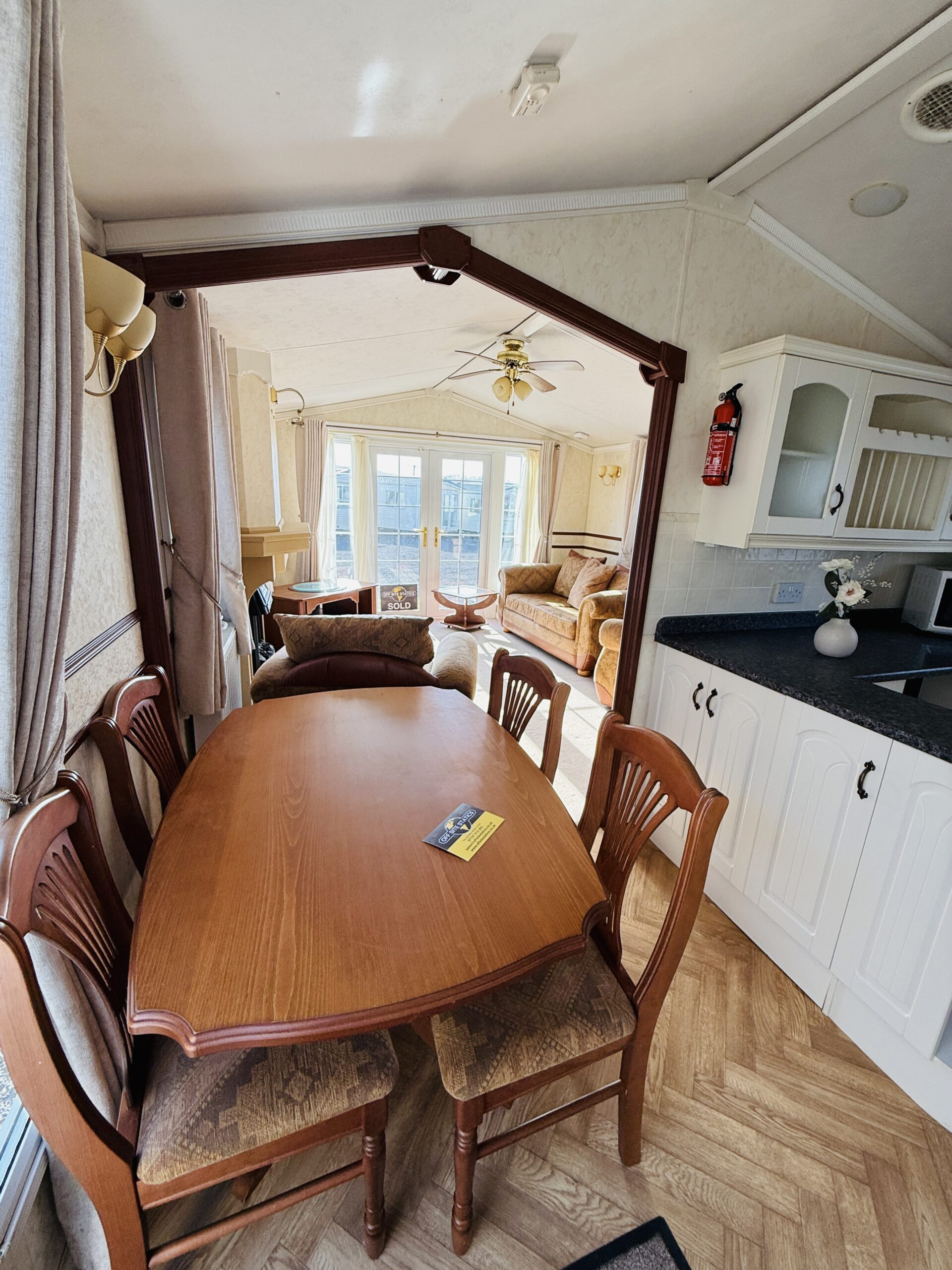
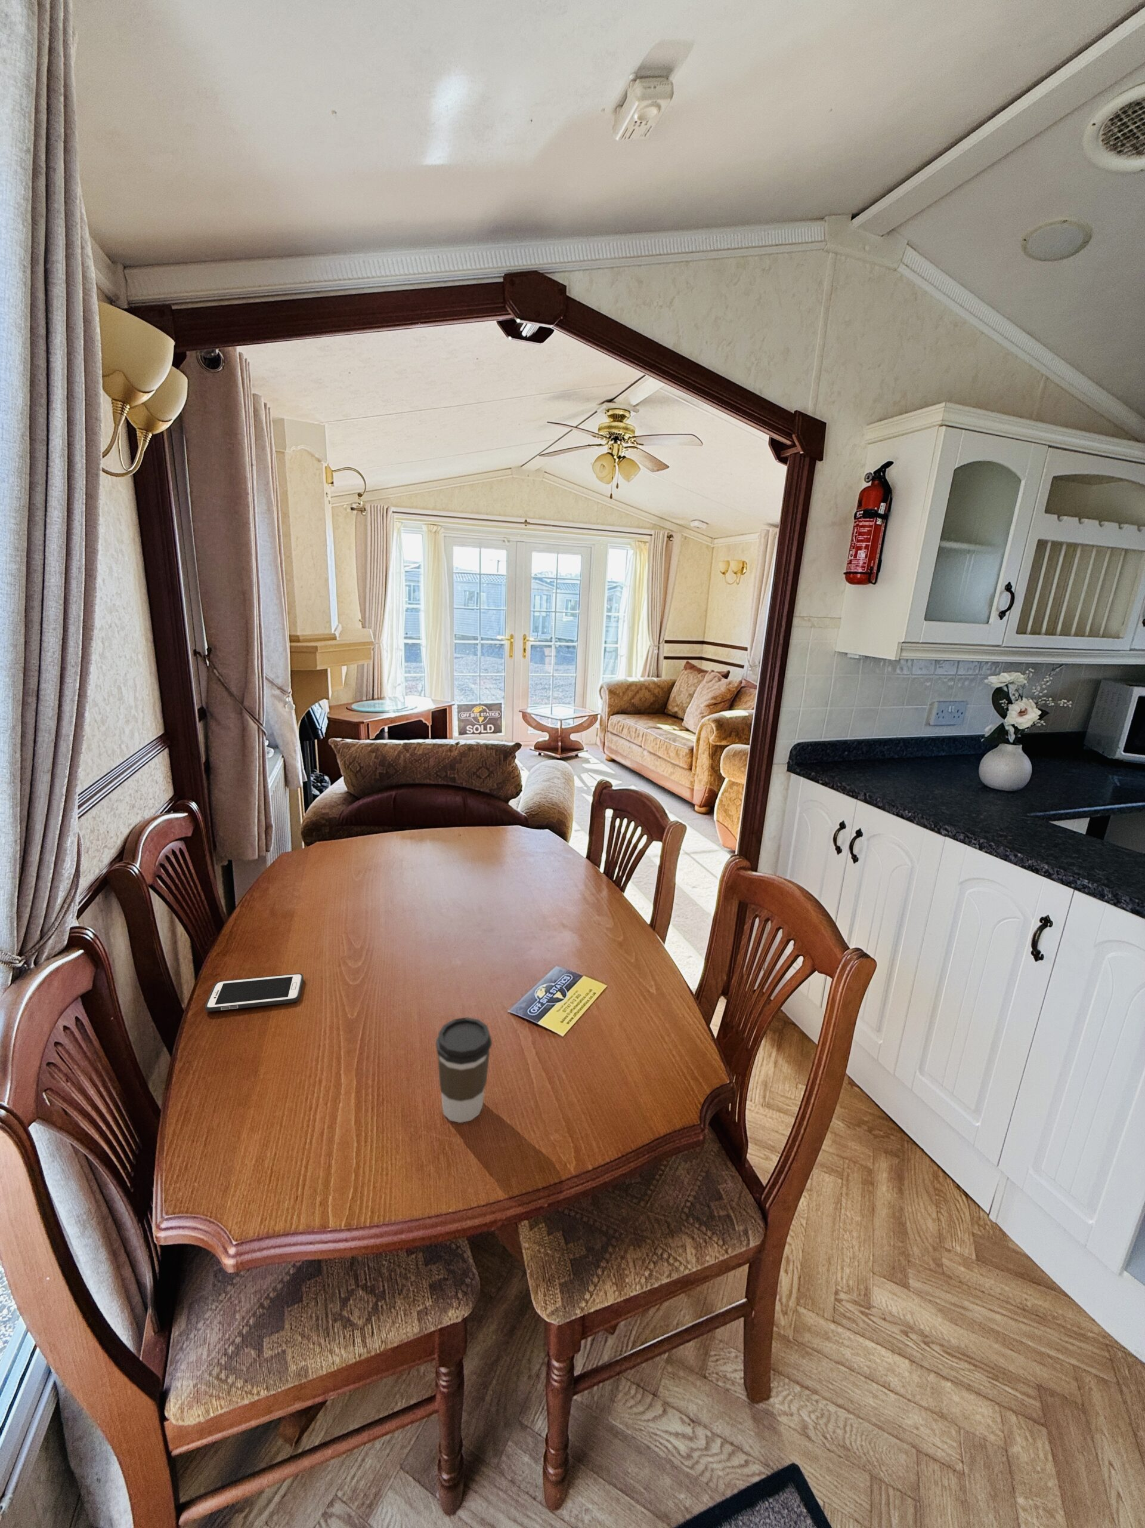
+ coffee cup [435,1017,493,1124]
+ cell phone [204,973,304,1012]
